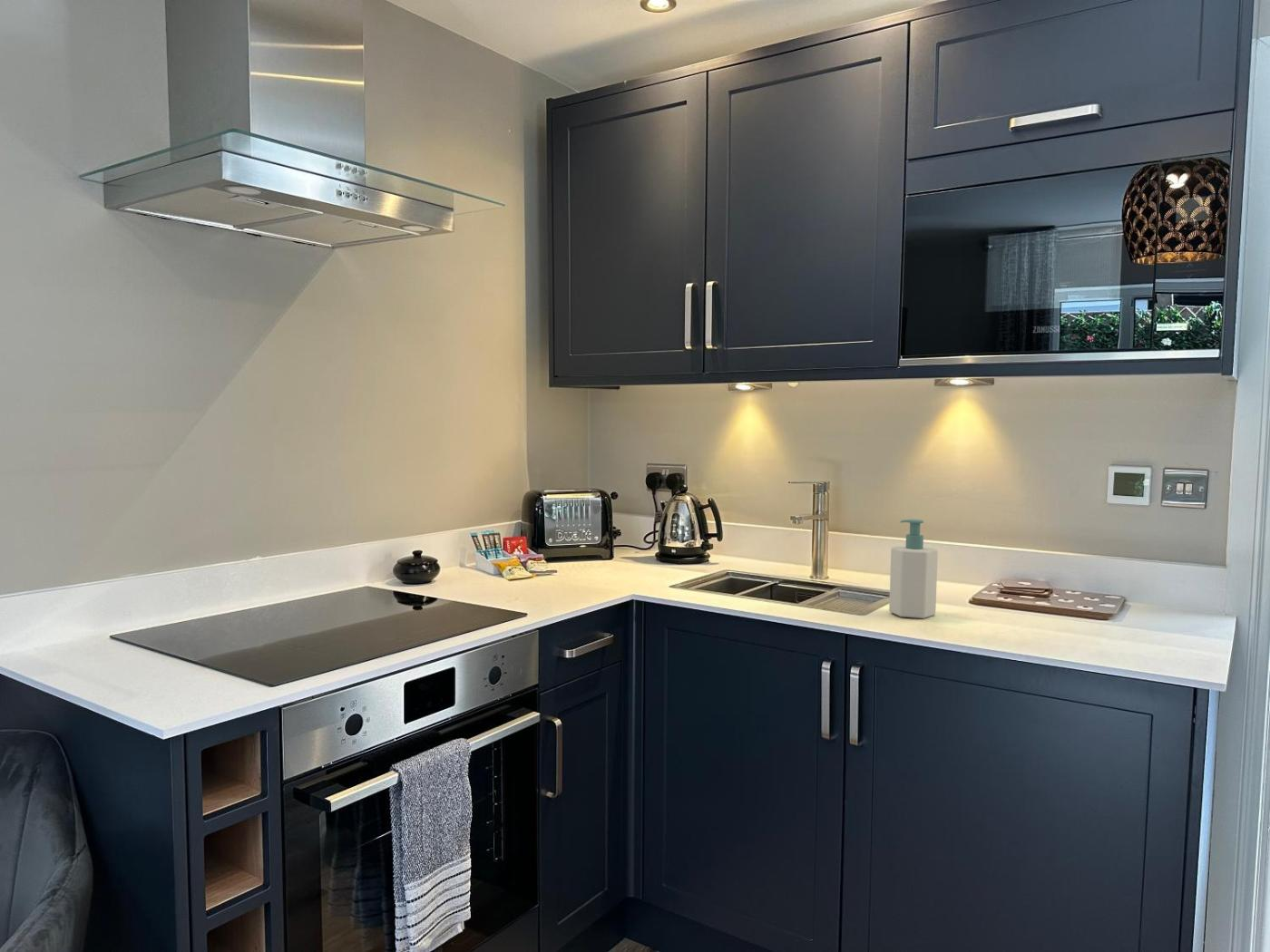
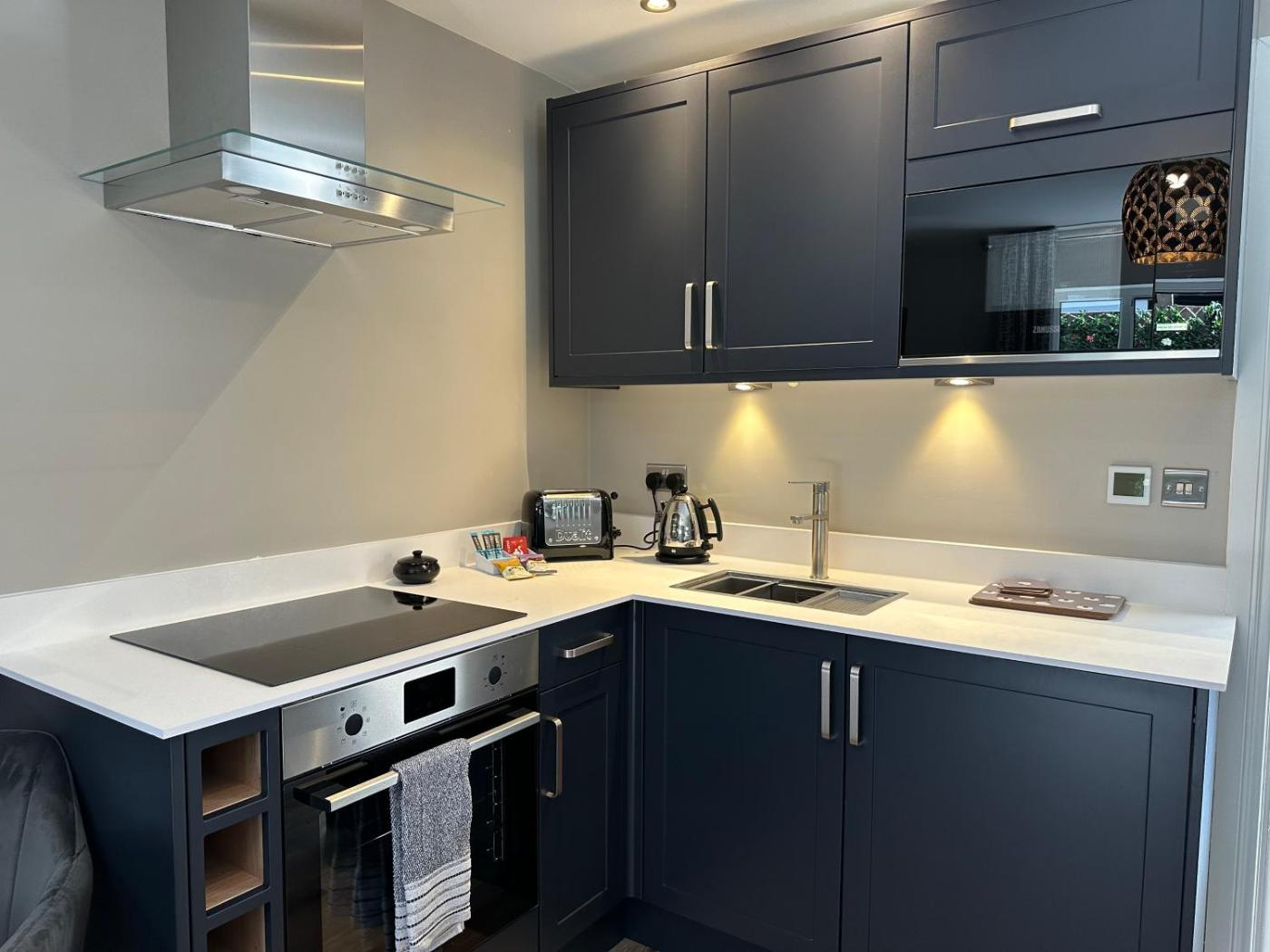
- soap bottle [888,519,939,619]
